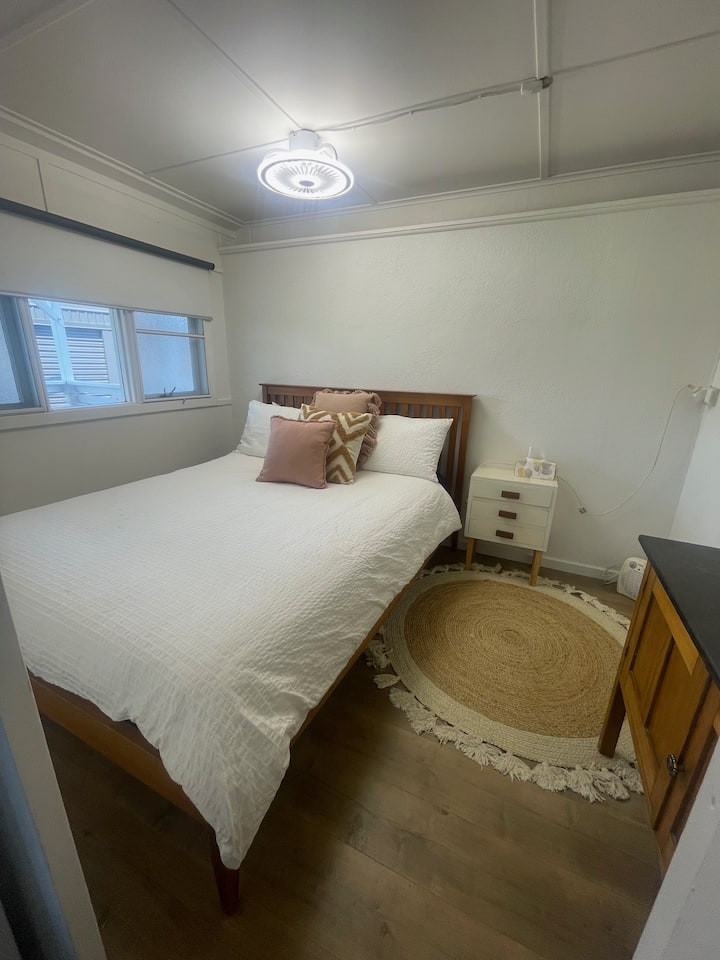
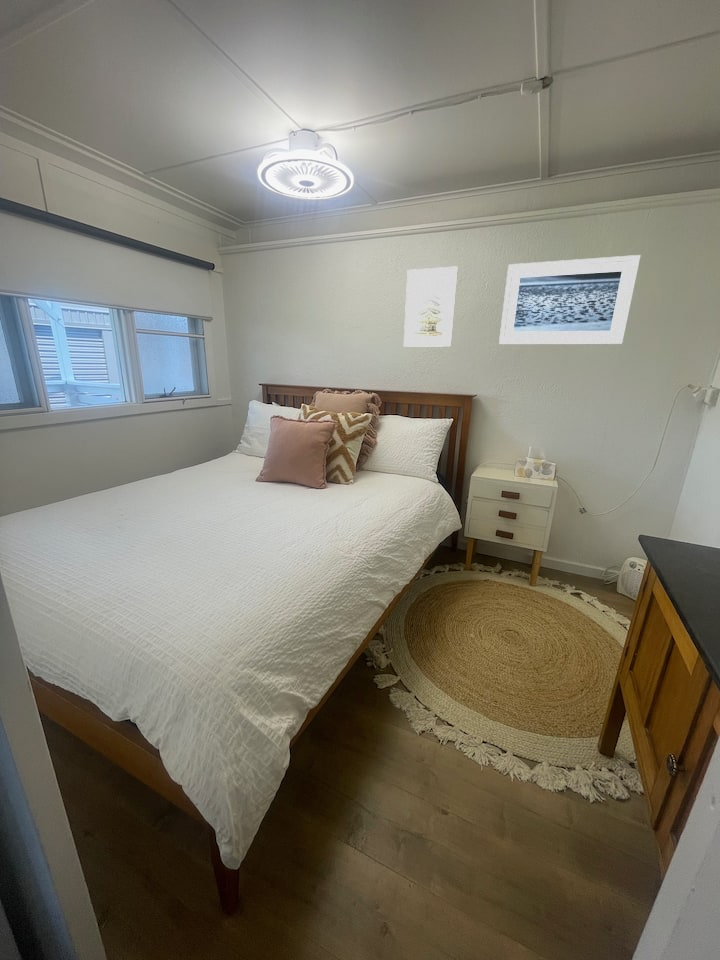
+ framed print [403,265,459,348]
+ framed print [498,254,642,345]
